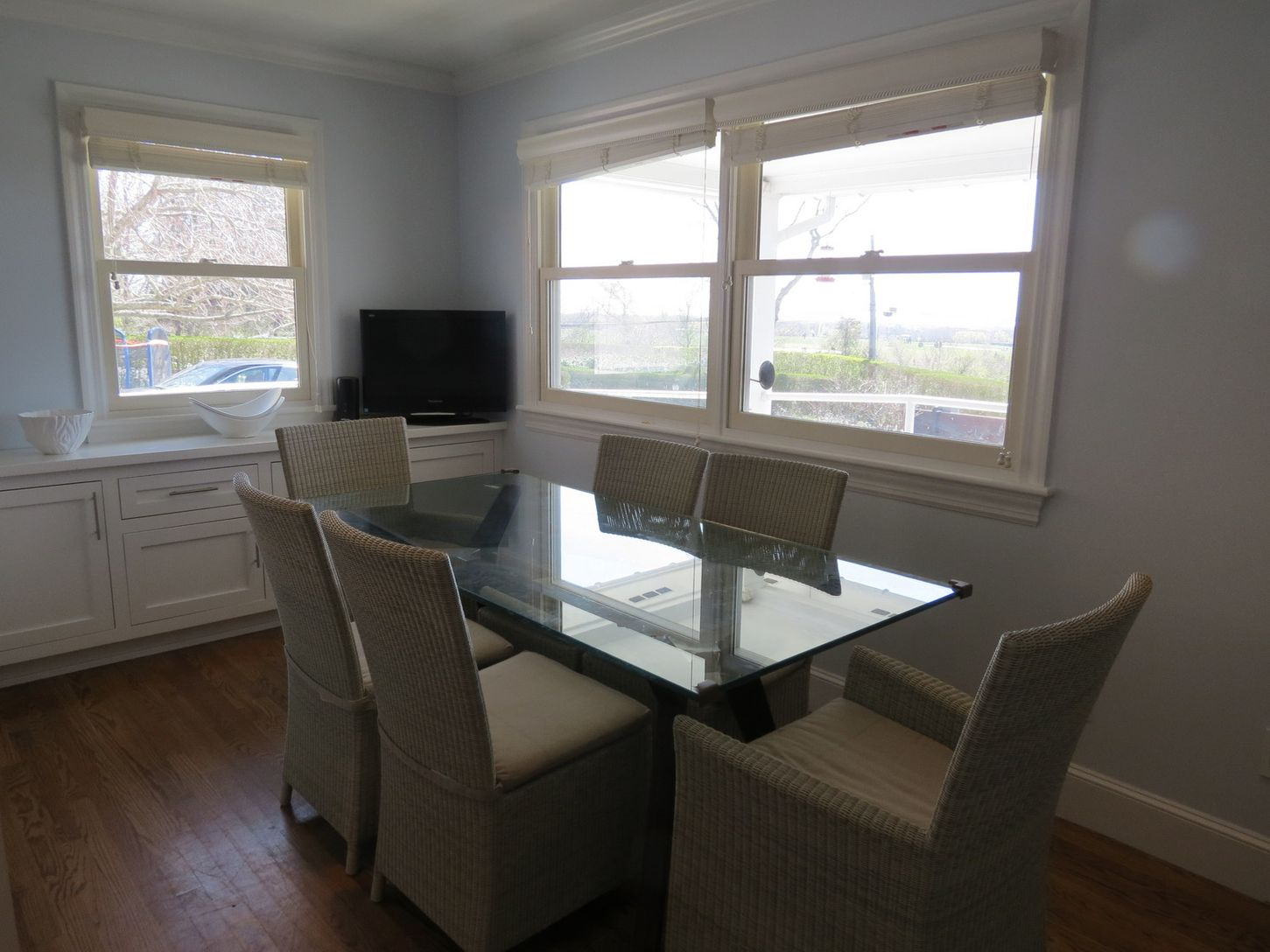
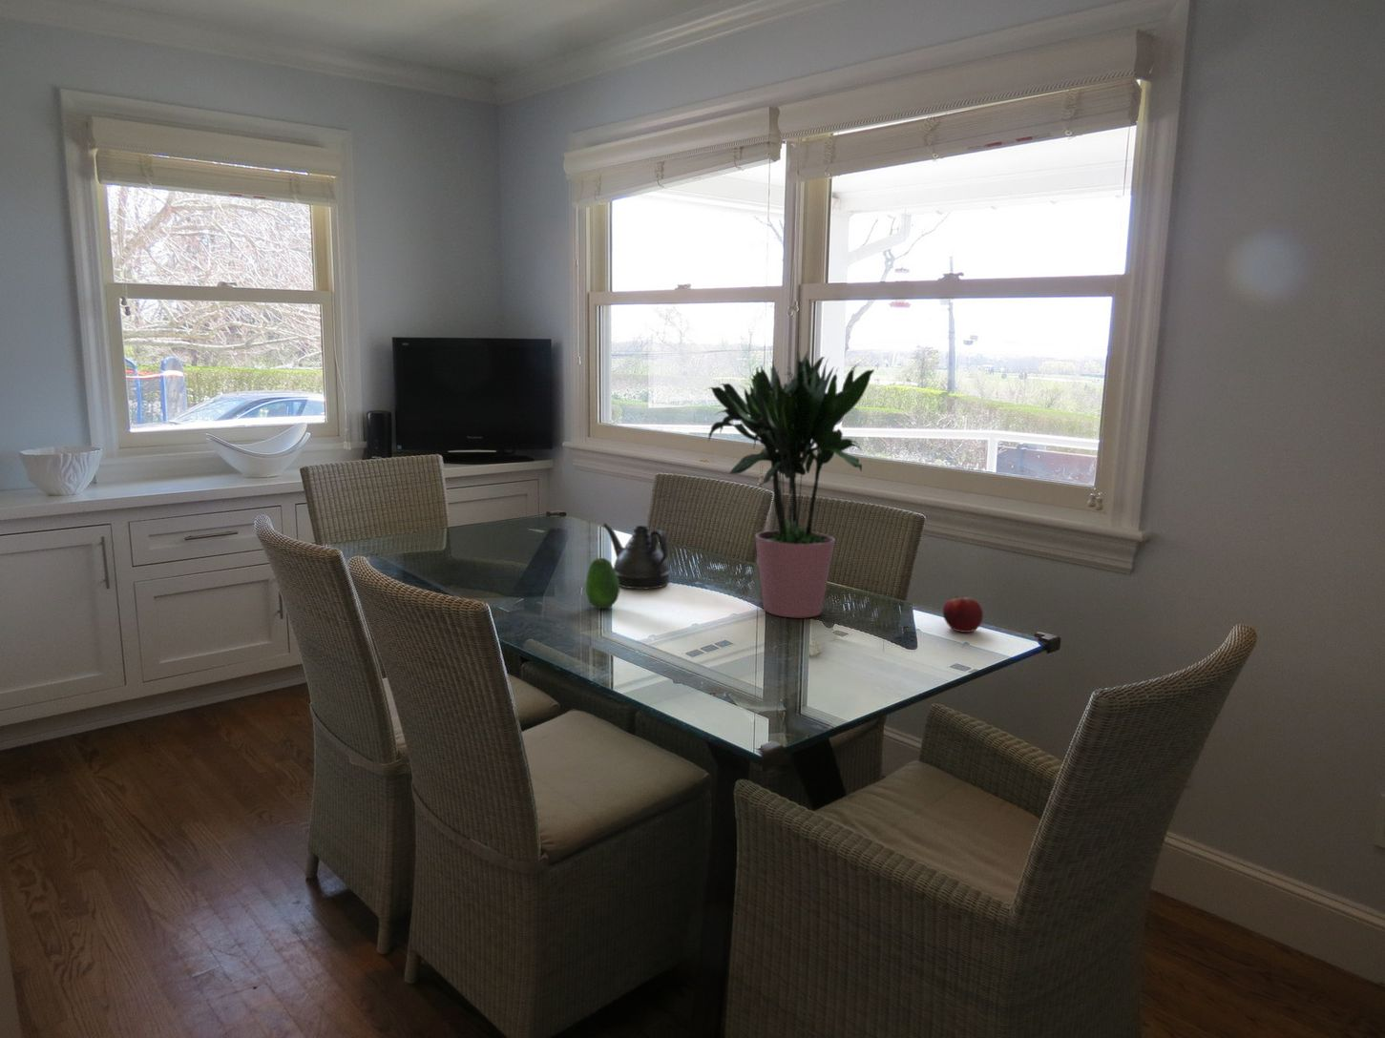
+ potted plant [707,350,876,618]
+ teapot [601,522,672,590]
+ fruit [586,557,621,609]
+ fruit [942,595,984,633]
